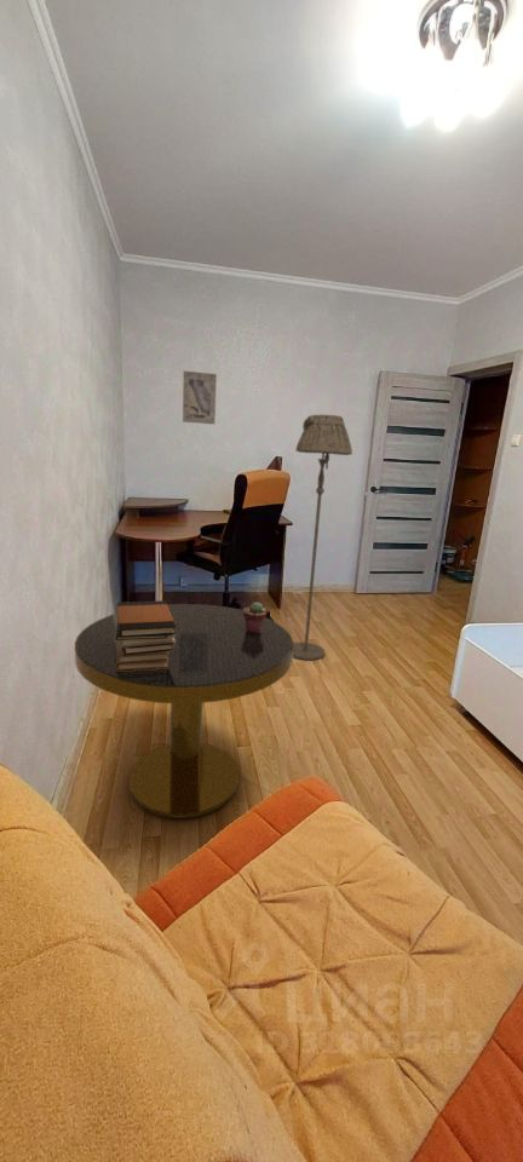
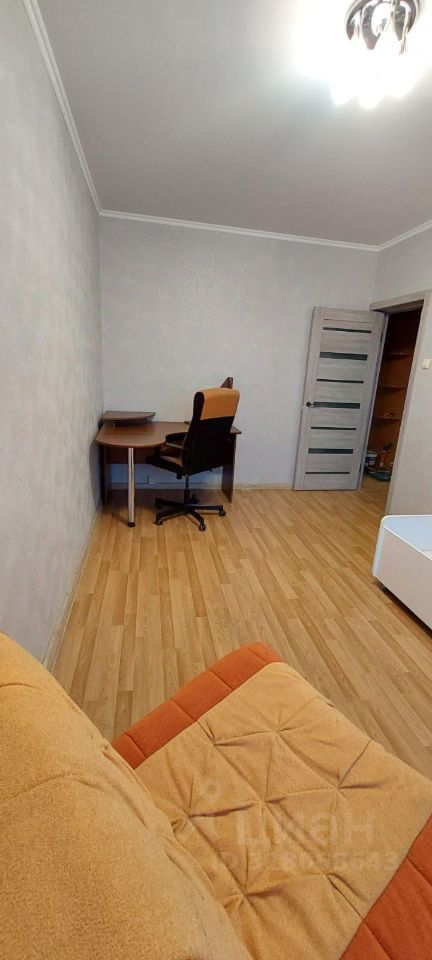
- floor lamp [293,413,354,661]
- wall art [182,369,218,425]
- potted succulent [243,600,268,633]
- side table [74,603,295,819]
- book stack [113,599,177,671]
